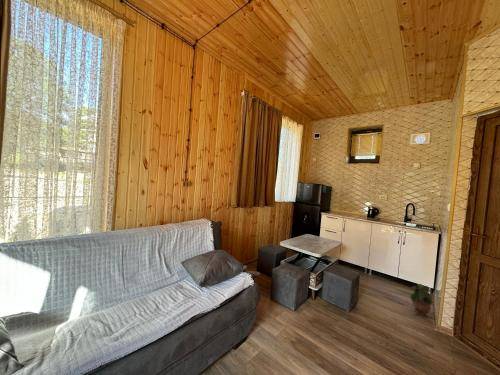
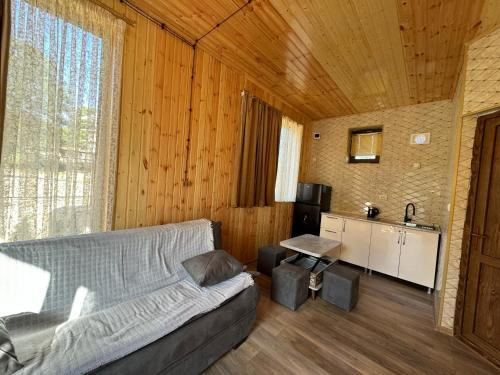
- potted plant [409,283,433,320]
